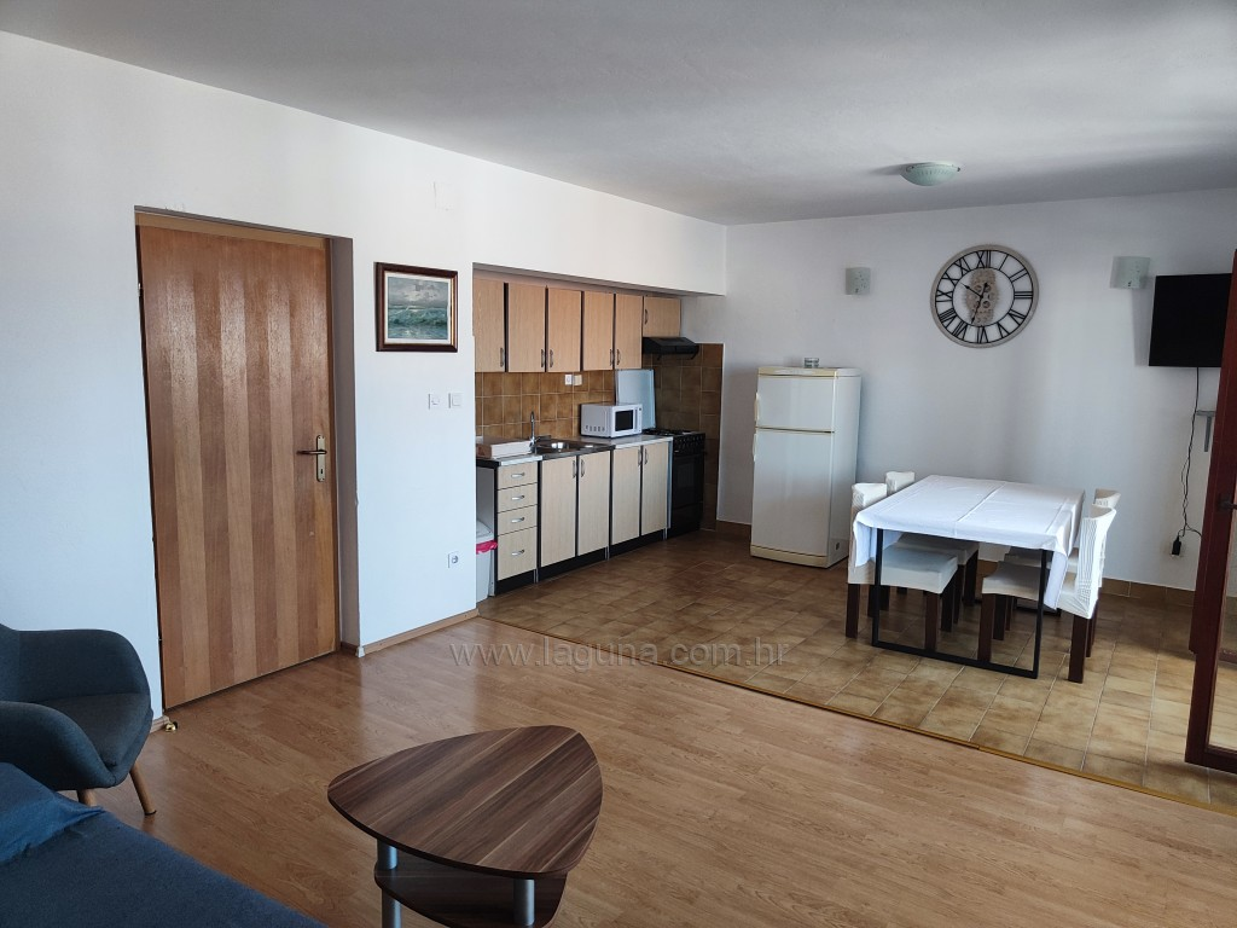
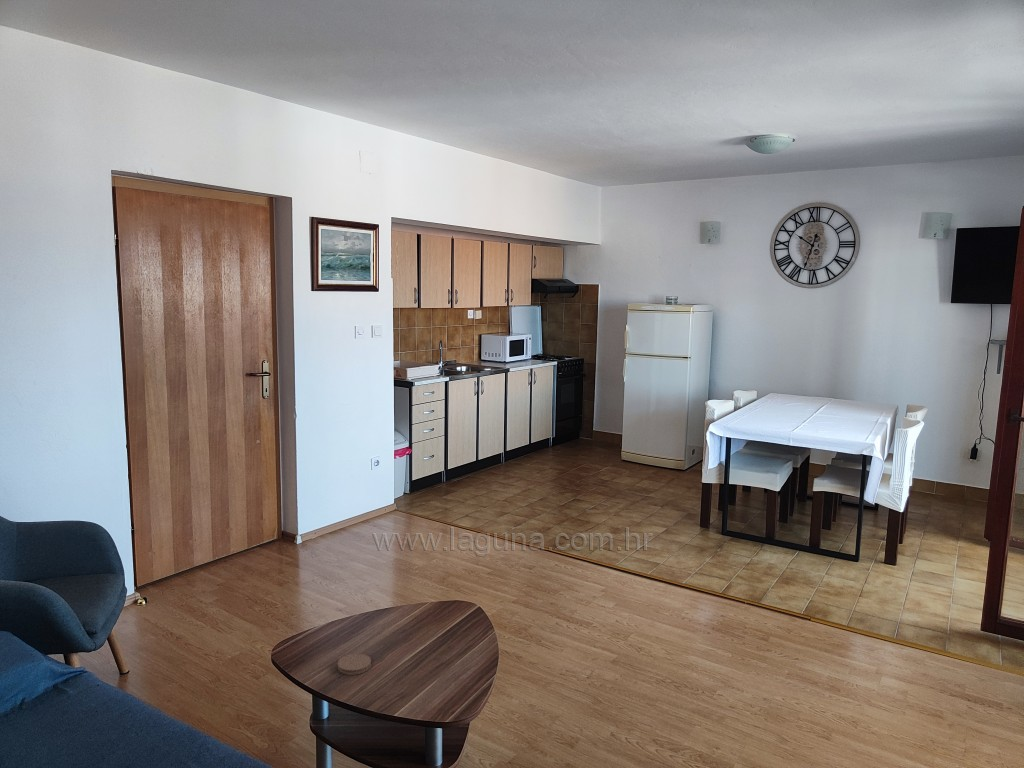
+ coaster [337,653,372,676]
